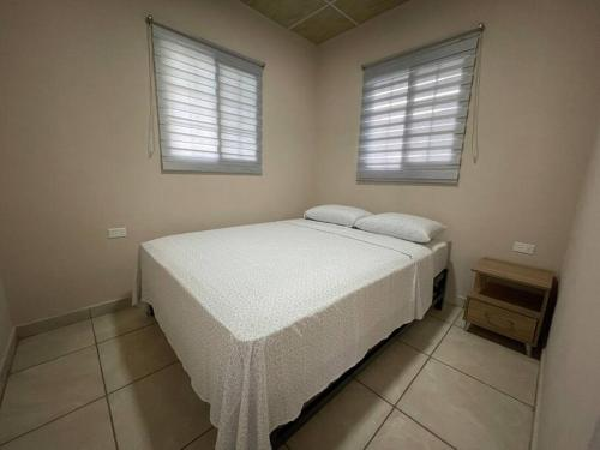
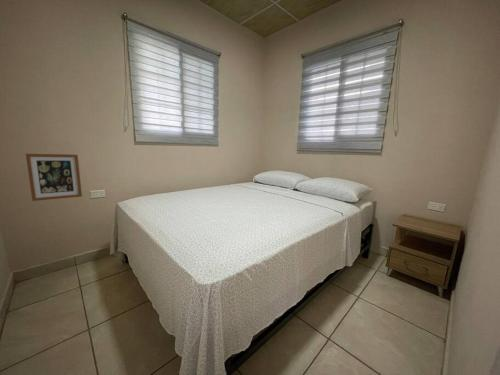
+ wall art [25,153,83,202]
